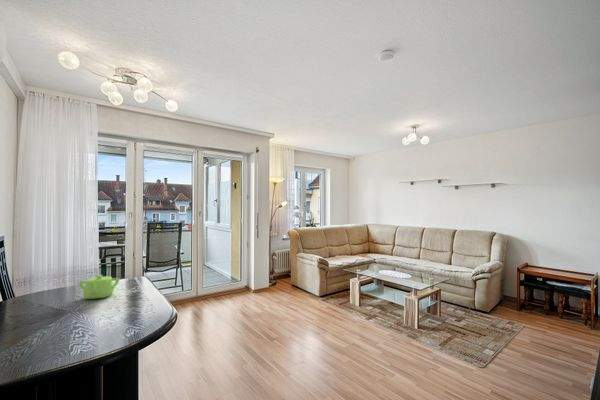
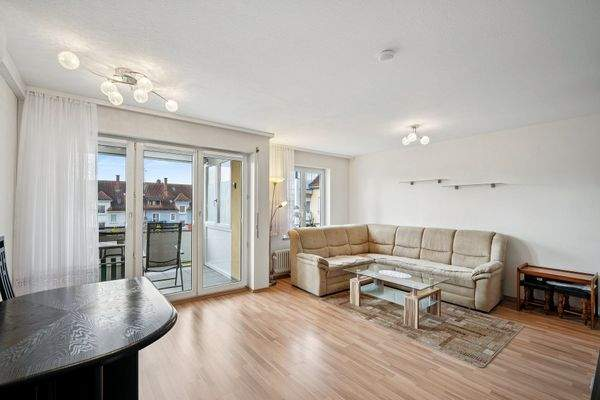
- teapot [77,274,120,300]
